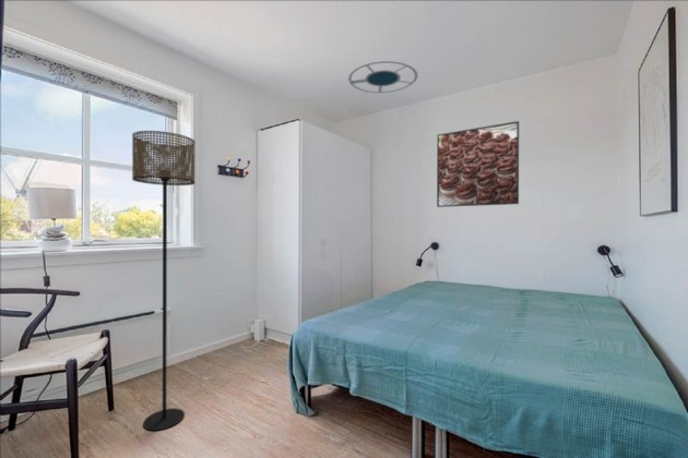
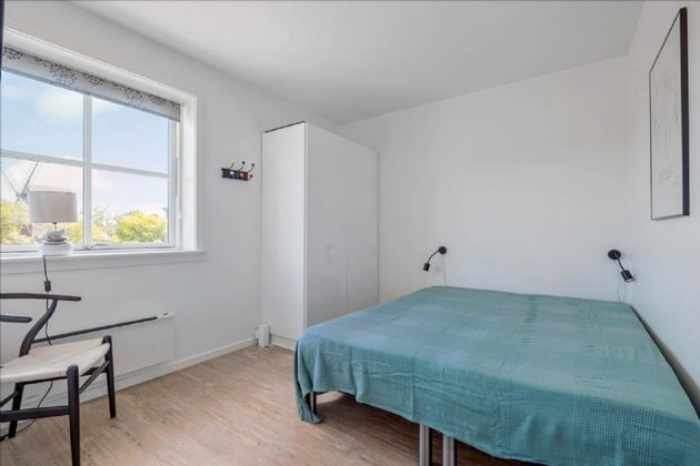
- ceiling lamp [347,60,418,94]
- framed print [436,120,520,208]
- floor lamp [131,130,197,432]
